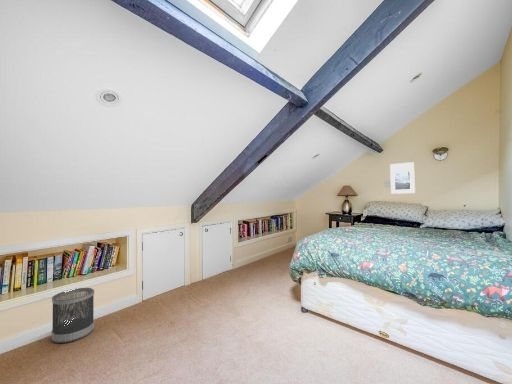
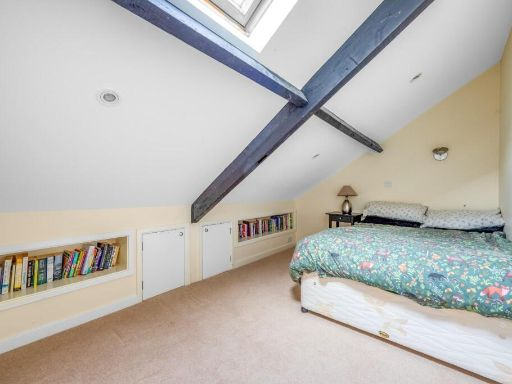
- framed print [389,161,416,195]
- wastebasket [51,287,95,344]
